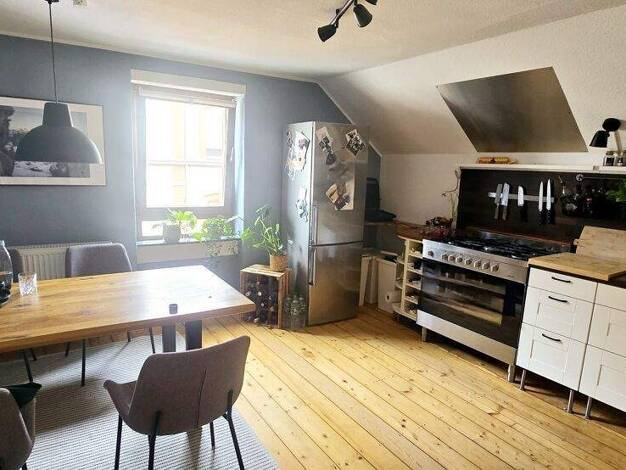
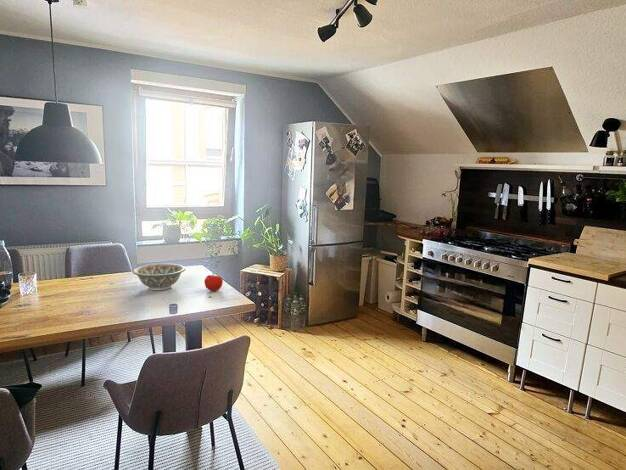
+ decorative bowl [131,263,187,291]
+ fruit [204,272,224,292]
